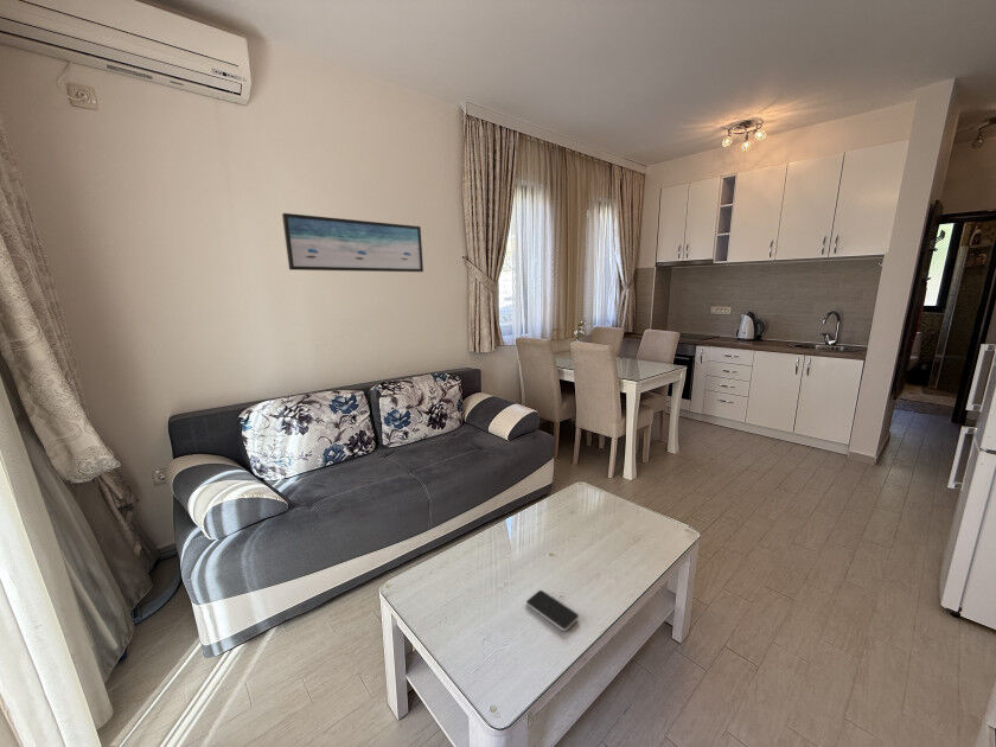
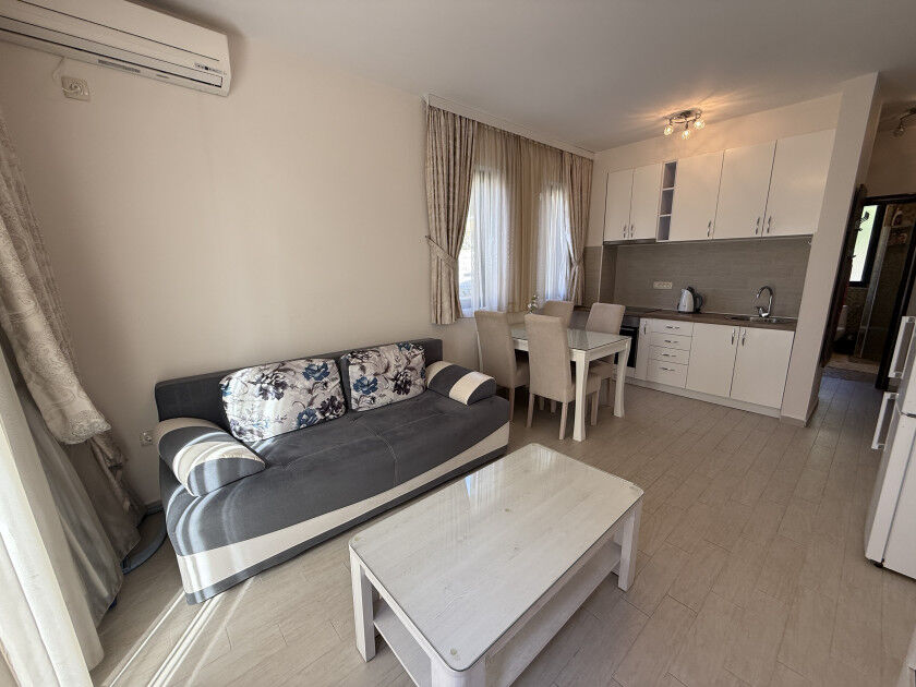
- wall art [281,212,424,273]
- smartphone [525,589,580,632]
